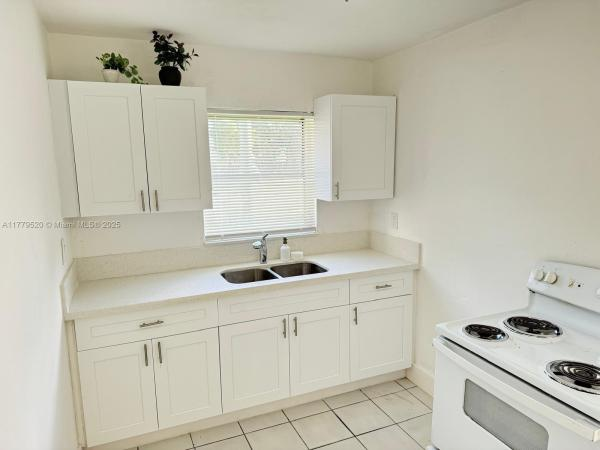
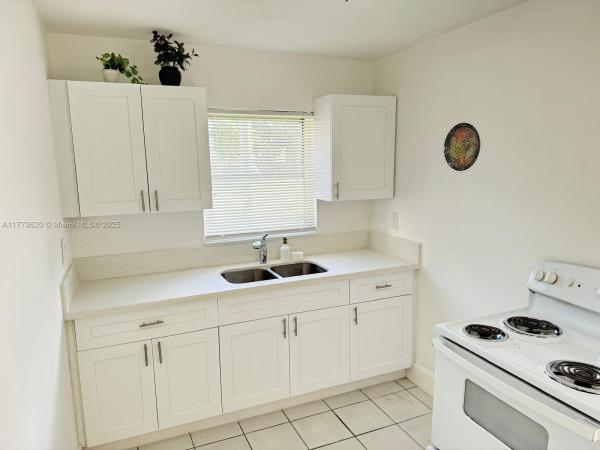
+ decorative plate [443,122,481,172]
